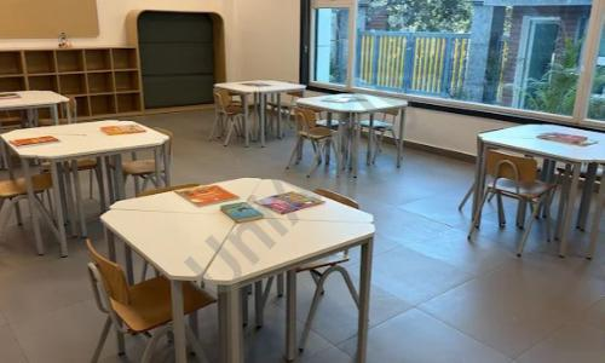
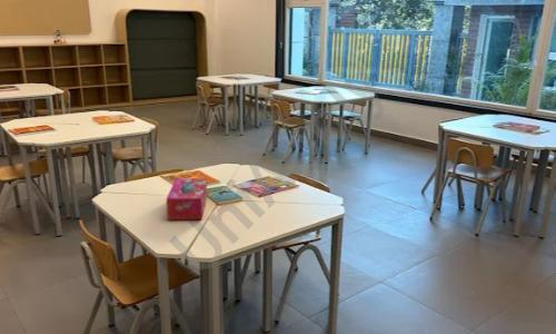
+ tissue box [166,178,208,220]
